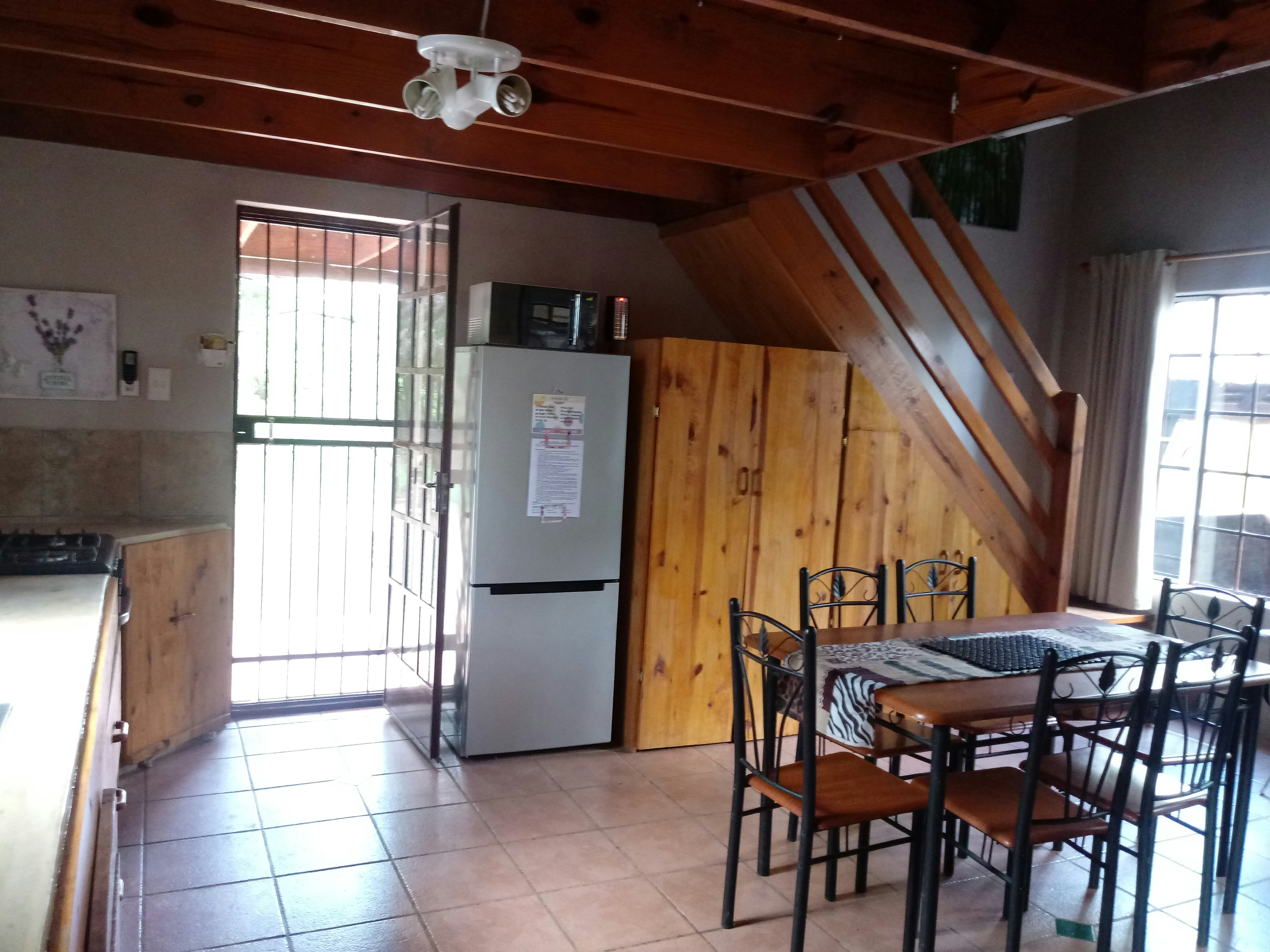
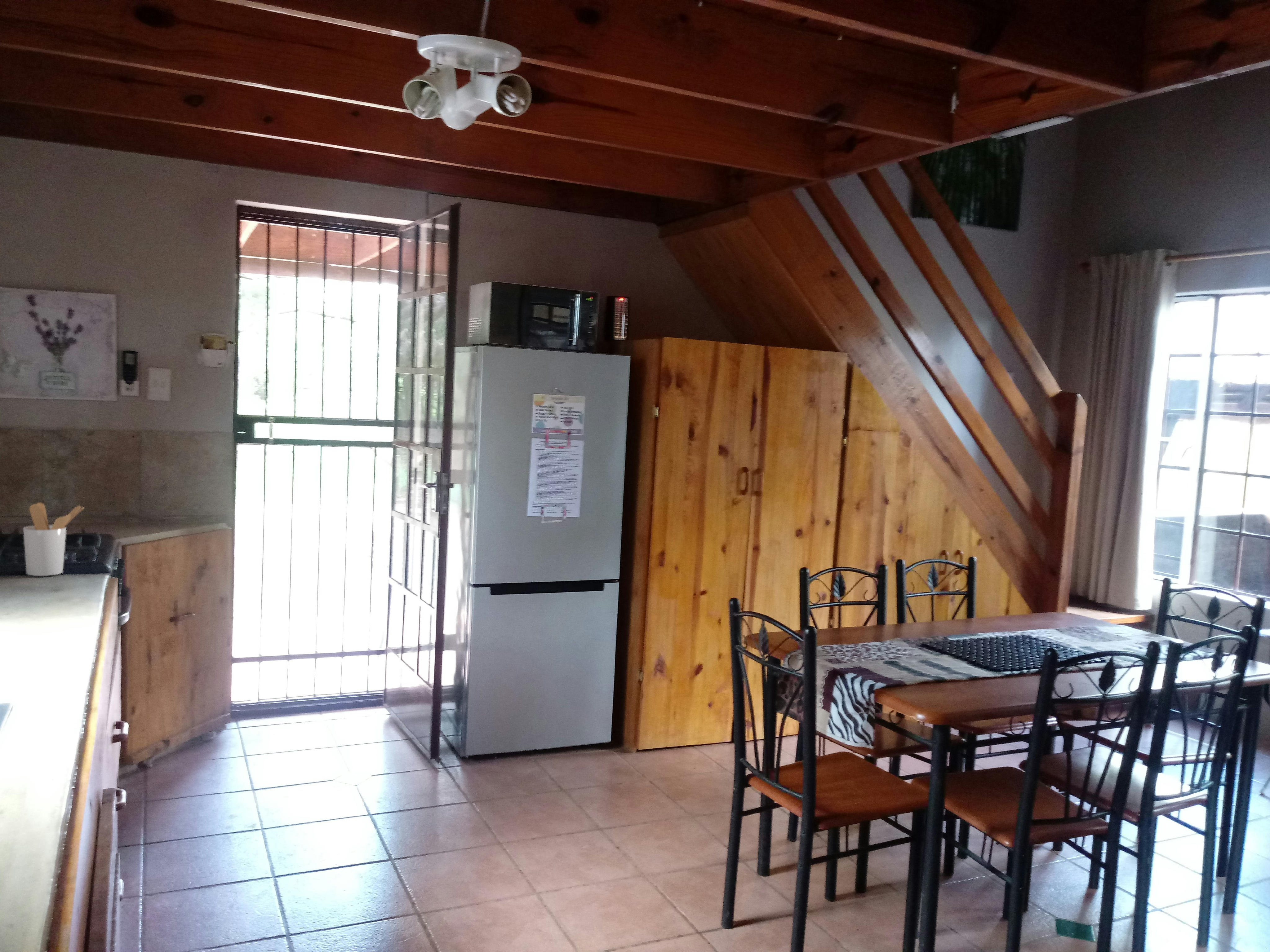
+ utensil holder [23,502,84,576]
